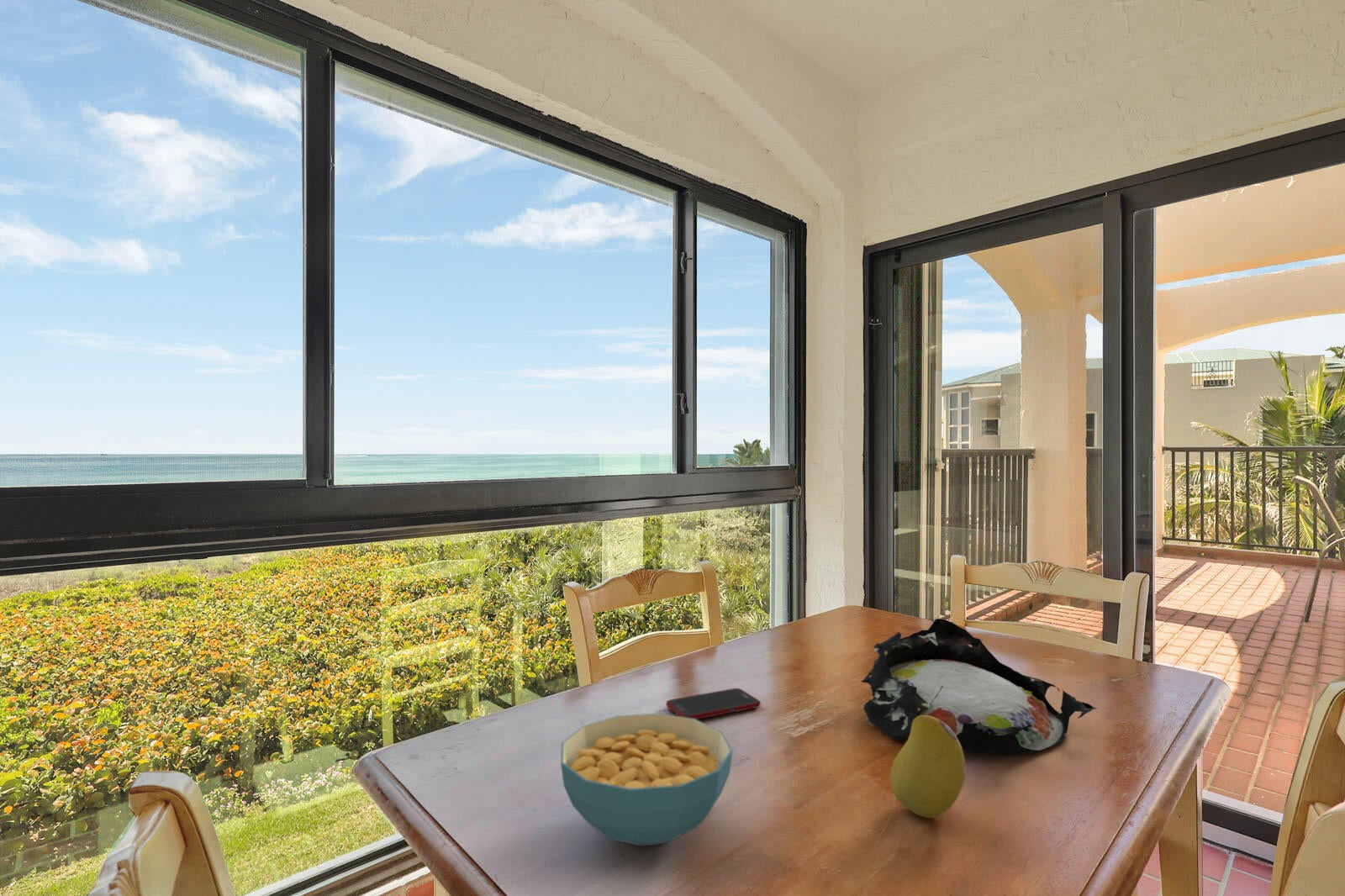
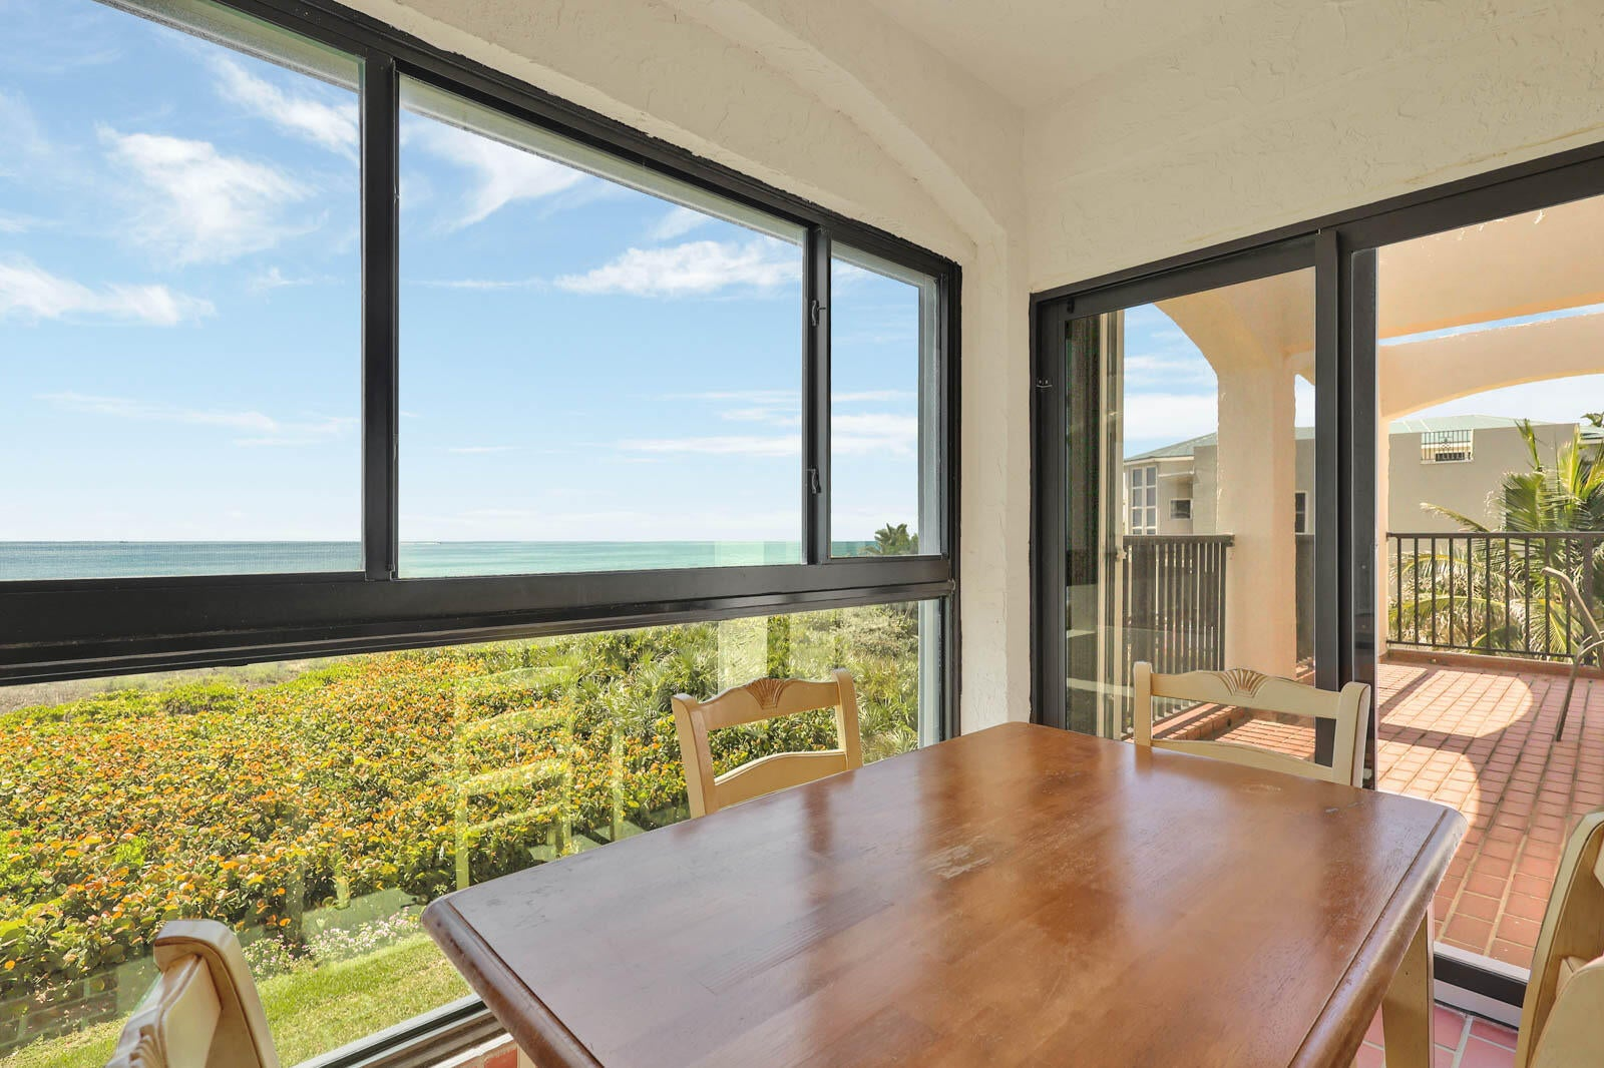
- fruit [889,715,966,819]
- cell phone [665,688,761,720]
- plate [860,618,1098,756]
- cereal bowl [560,713,733,846]
